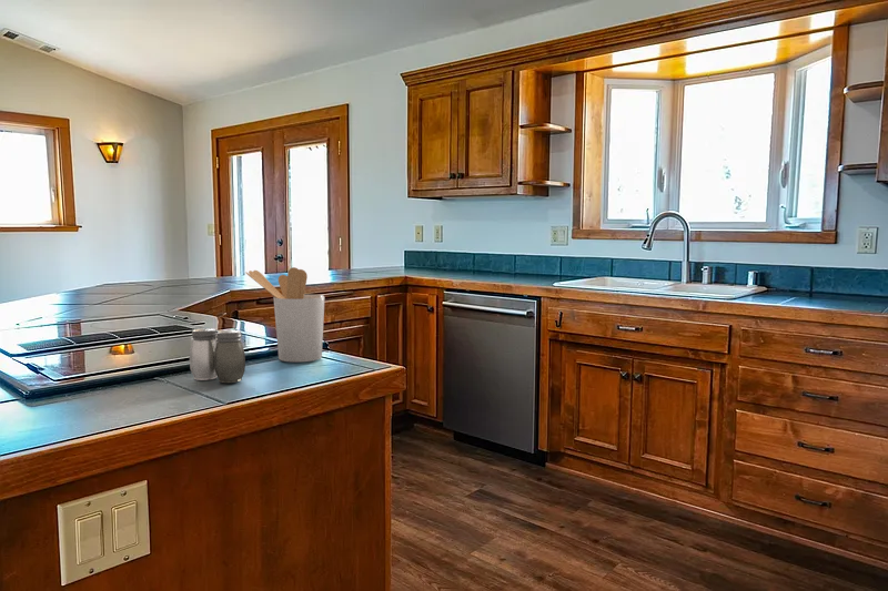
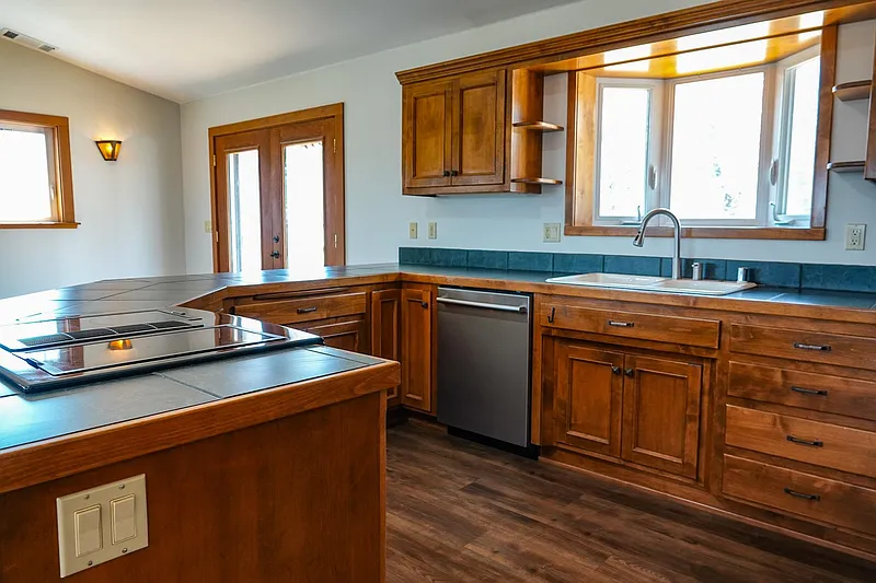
- salt and pepper shaker [189,327,246,384]
- utensil holder [244,266,326,364]
